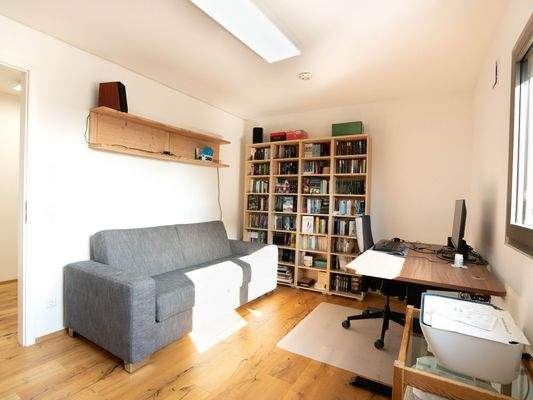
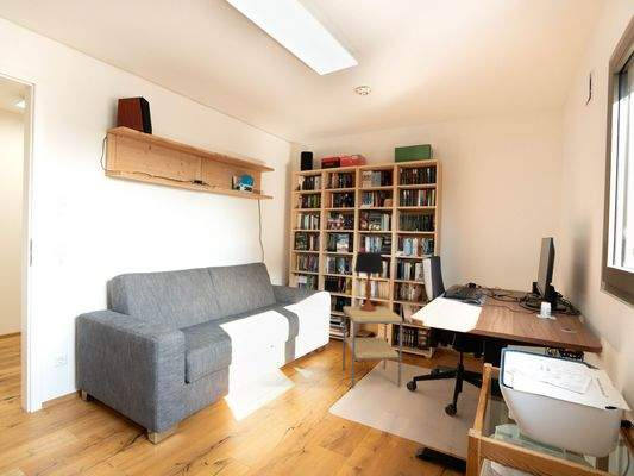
+ table lamp [353,250,385,312]
+ side table [341,306,403,390]
